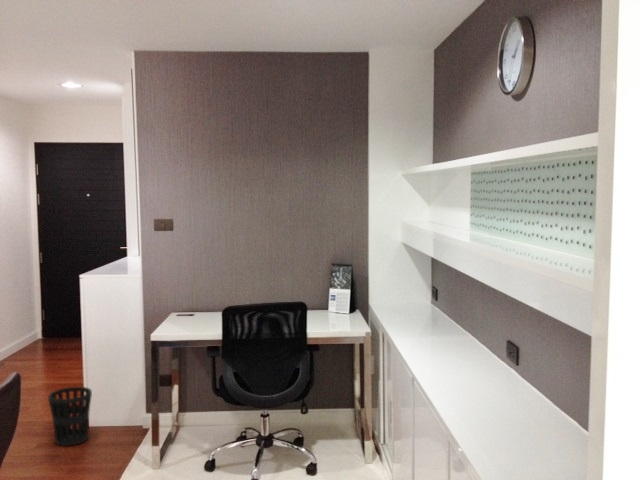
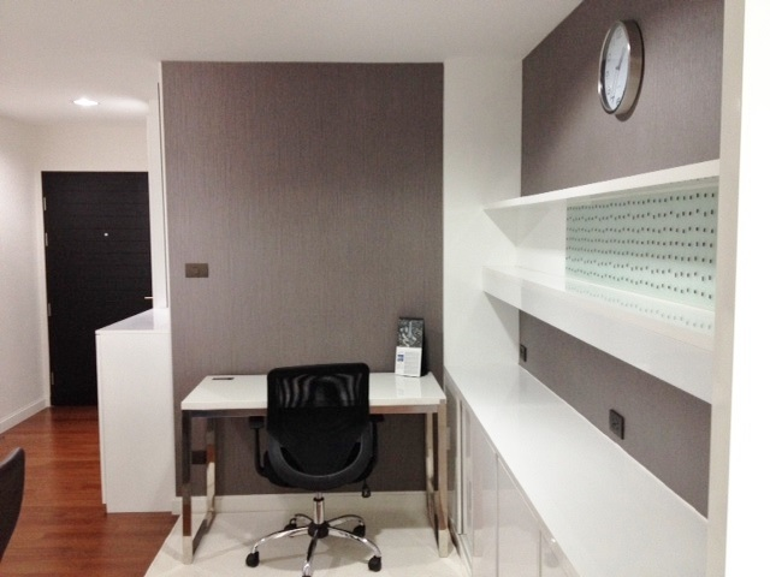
- wastebasket [47,386,93,447]
